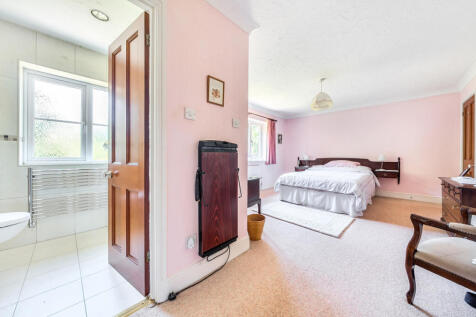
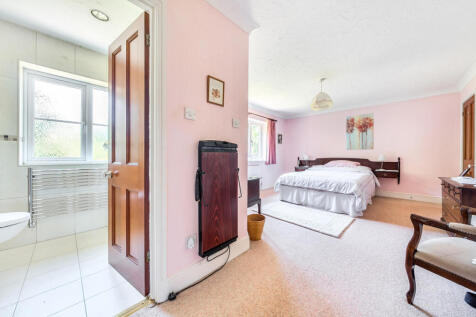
+ wall art [345,112,375,151]
